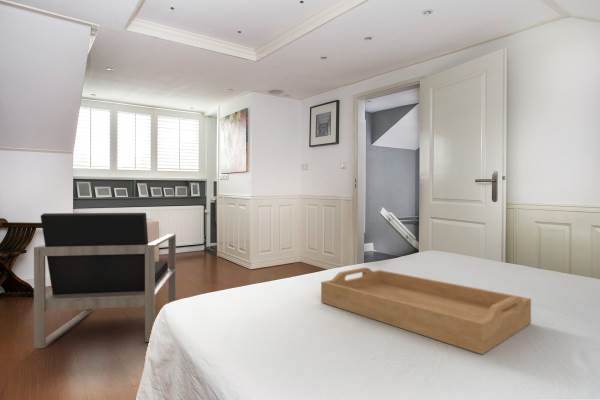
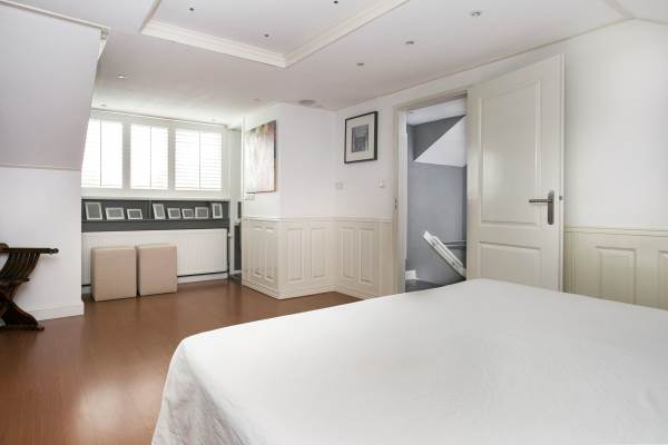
- armchair [33,212,177,349]
- serving tray [320,266,532,355]
